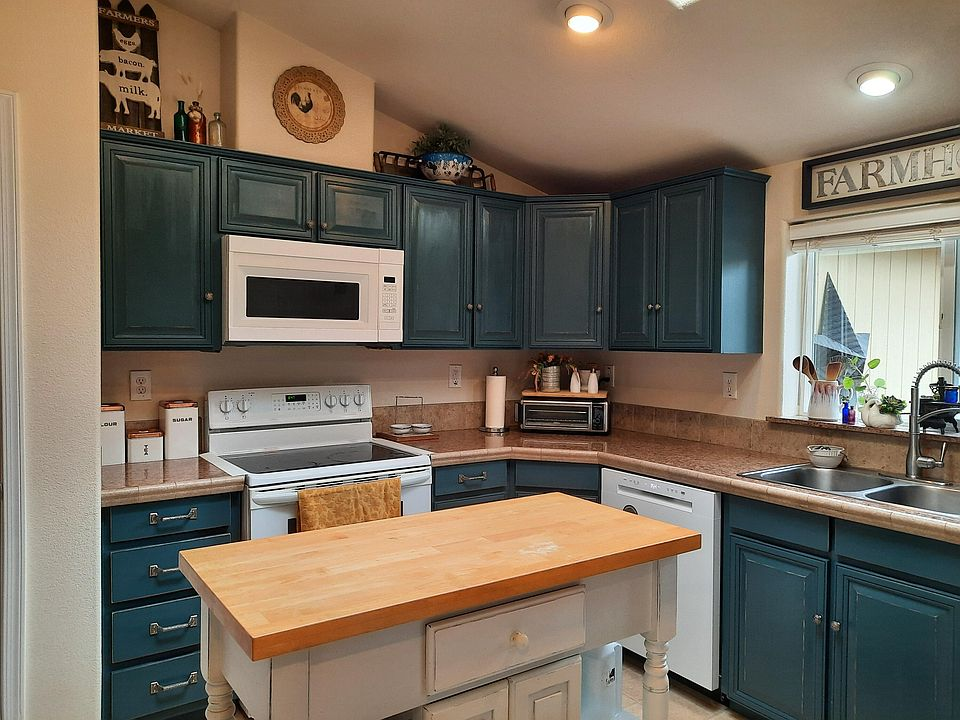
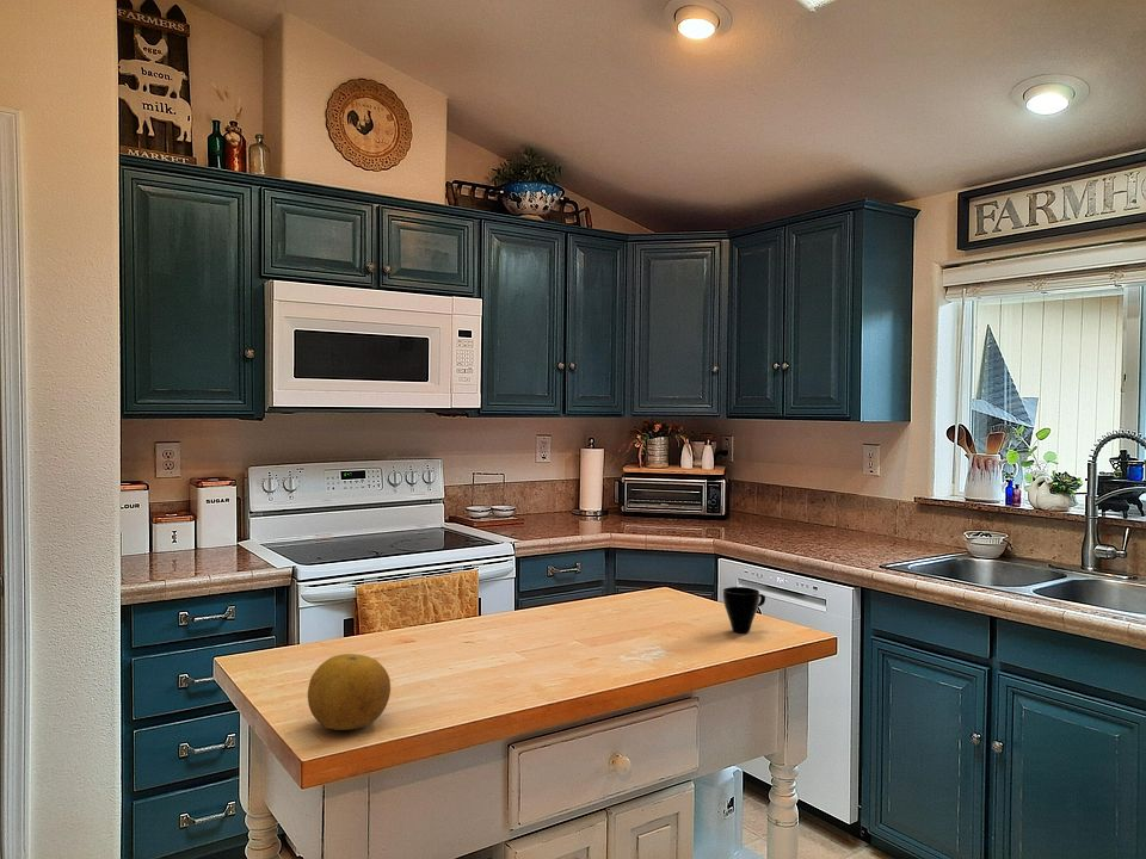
+ fruit [307,653,392,731]
+ cup [722,586,766,634]
